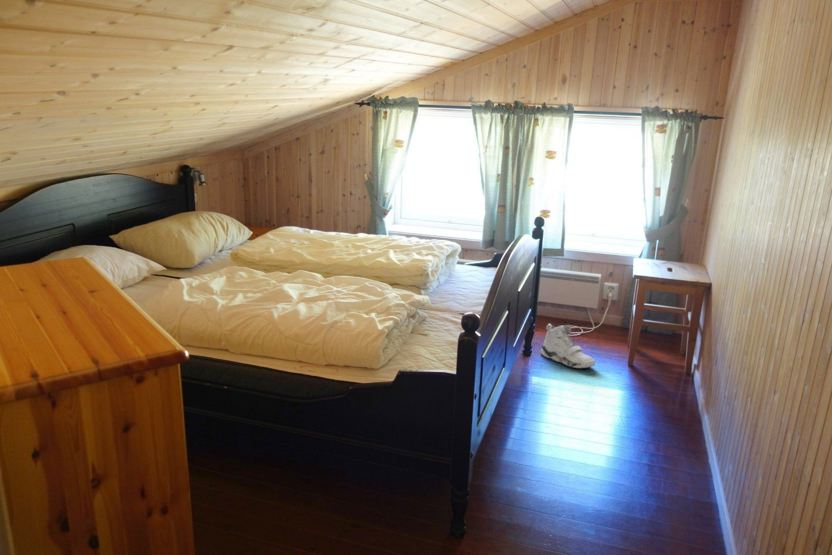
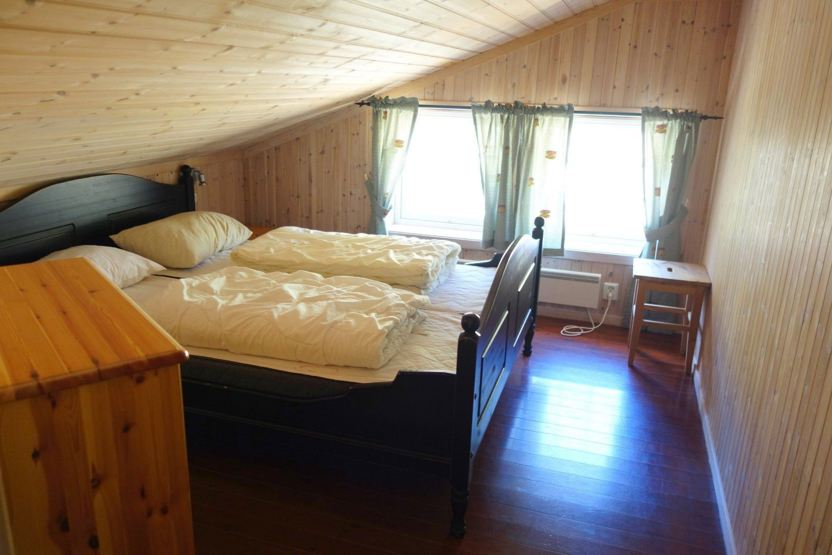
- sneaker [540,323,596,369]
